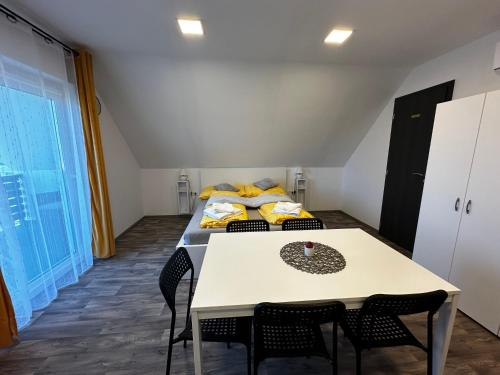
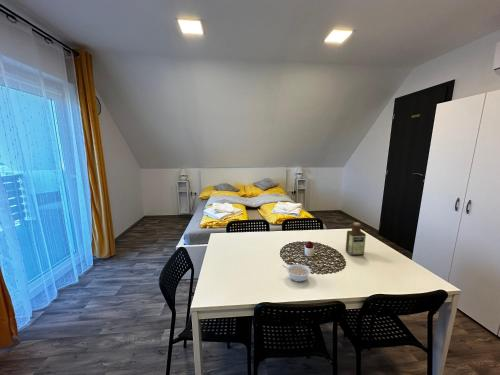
+ bottle [345,221,367,256]
+ legume [281,263,312,283]
